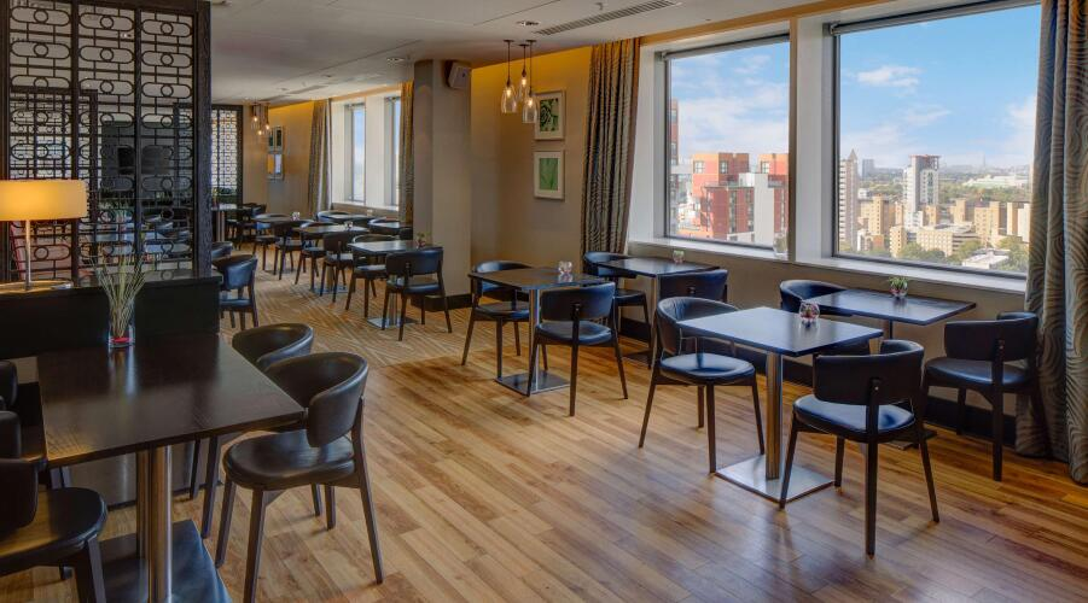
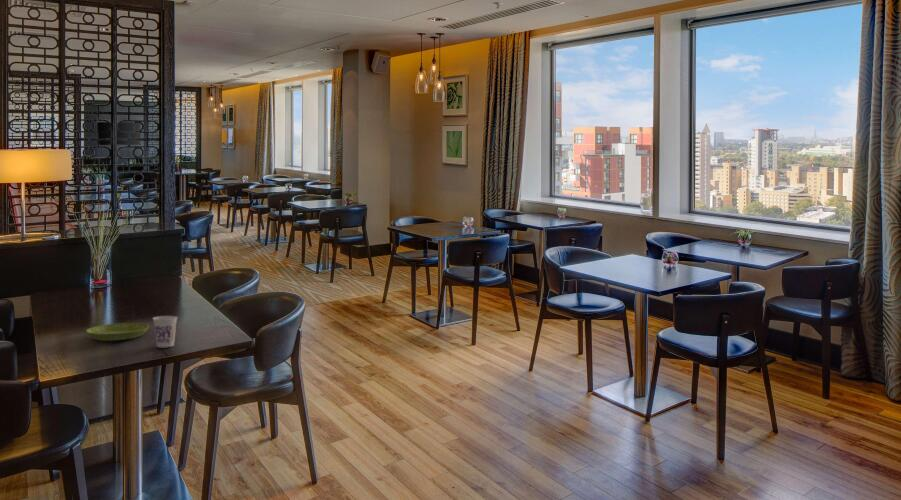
+ cup [152,315,178,349]
+ saucer [85,322,150,342]
